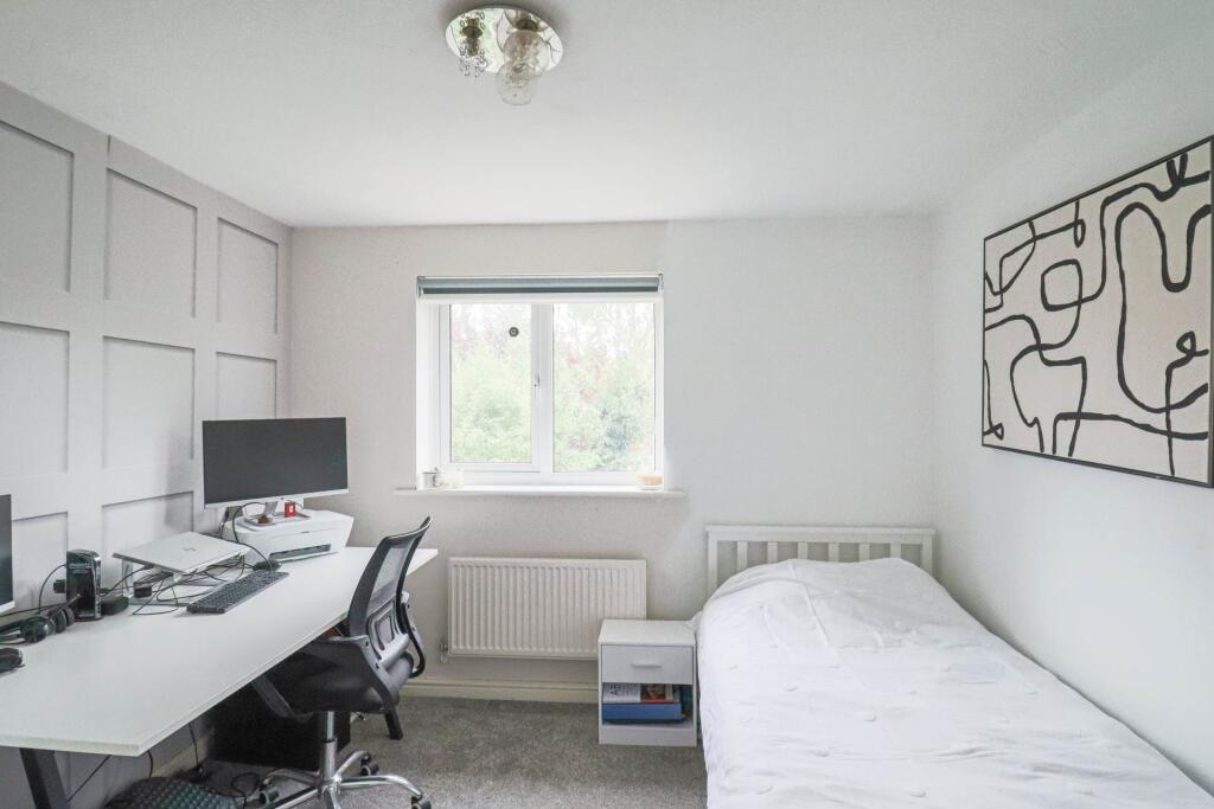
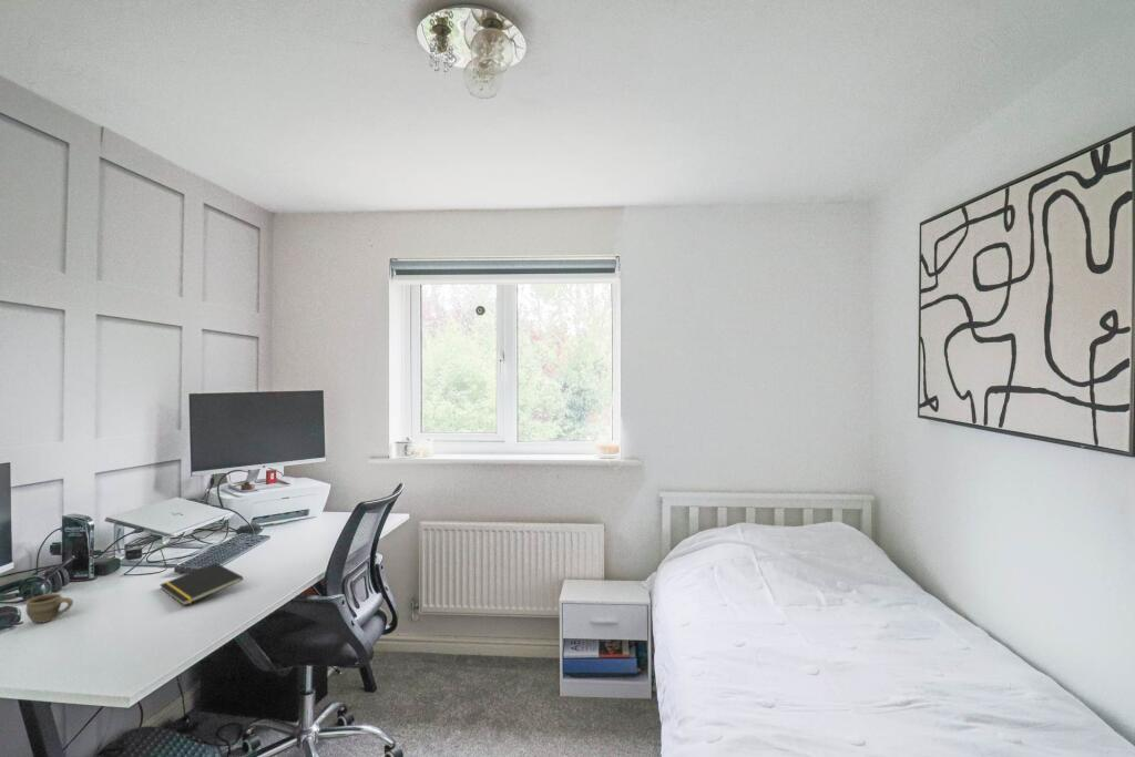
+ cup [24,593,74,624]
+ notepad [159,562,244,606]
